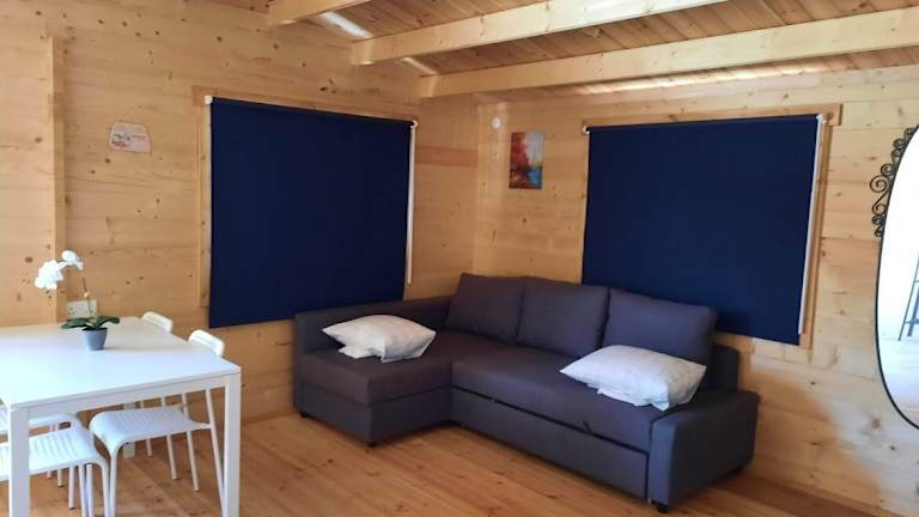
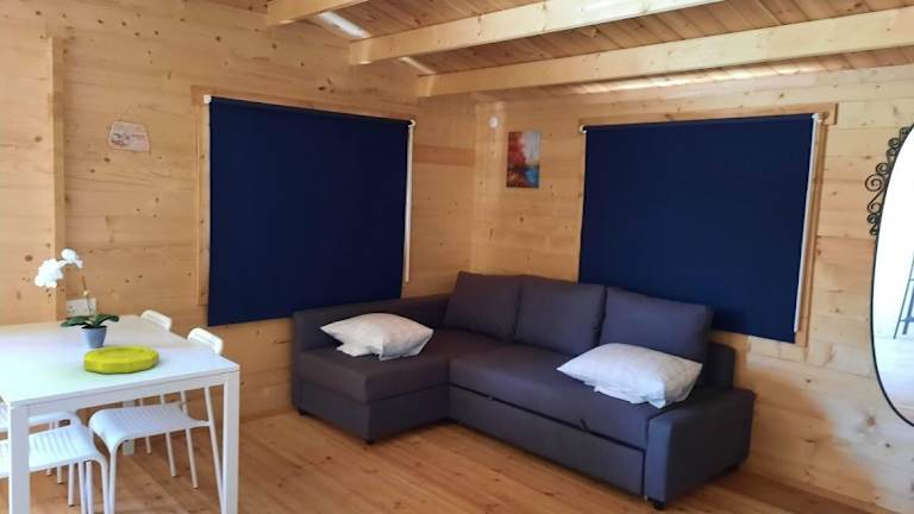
+ bowl [82,344,161,375]
